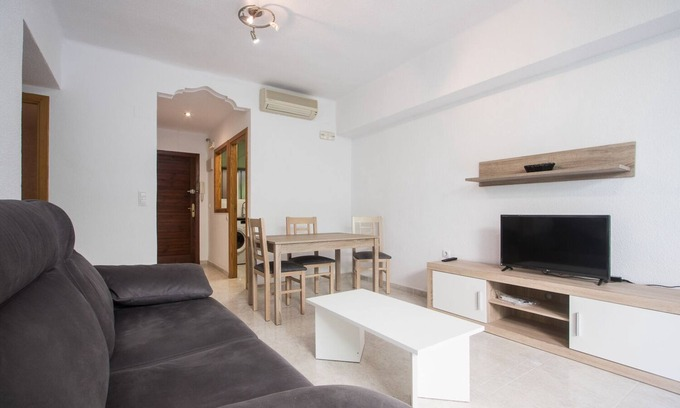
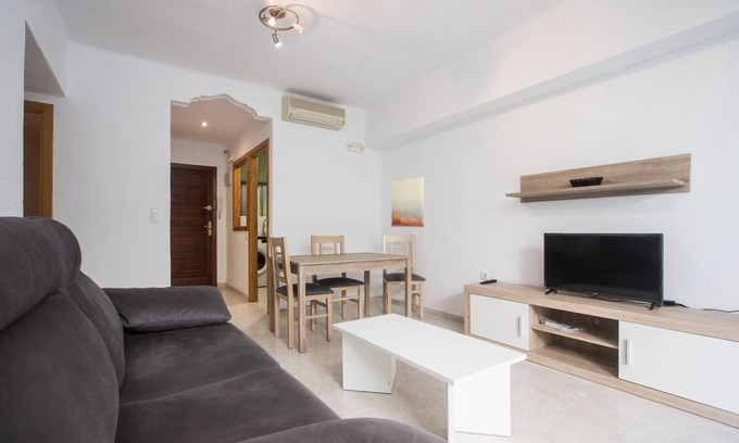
+ wall art [390,177,425,228]
